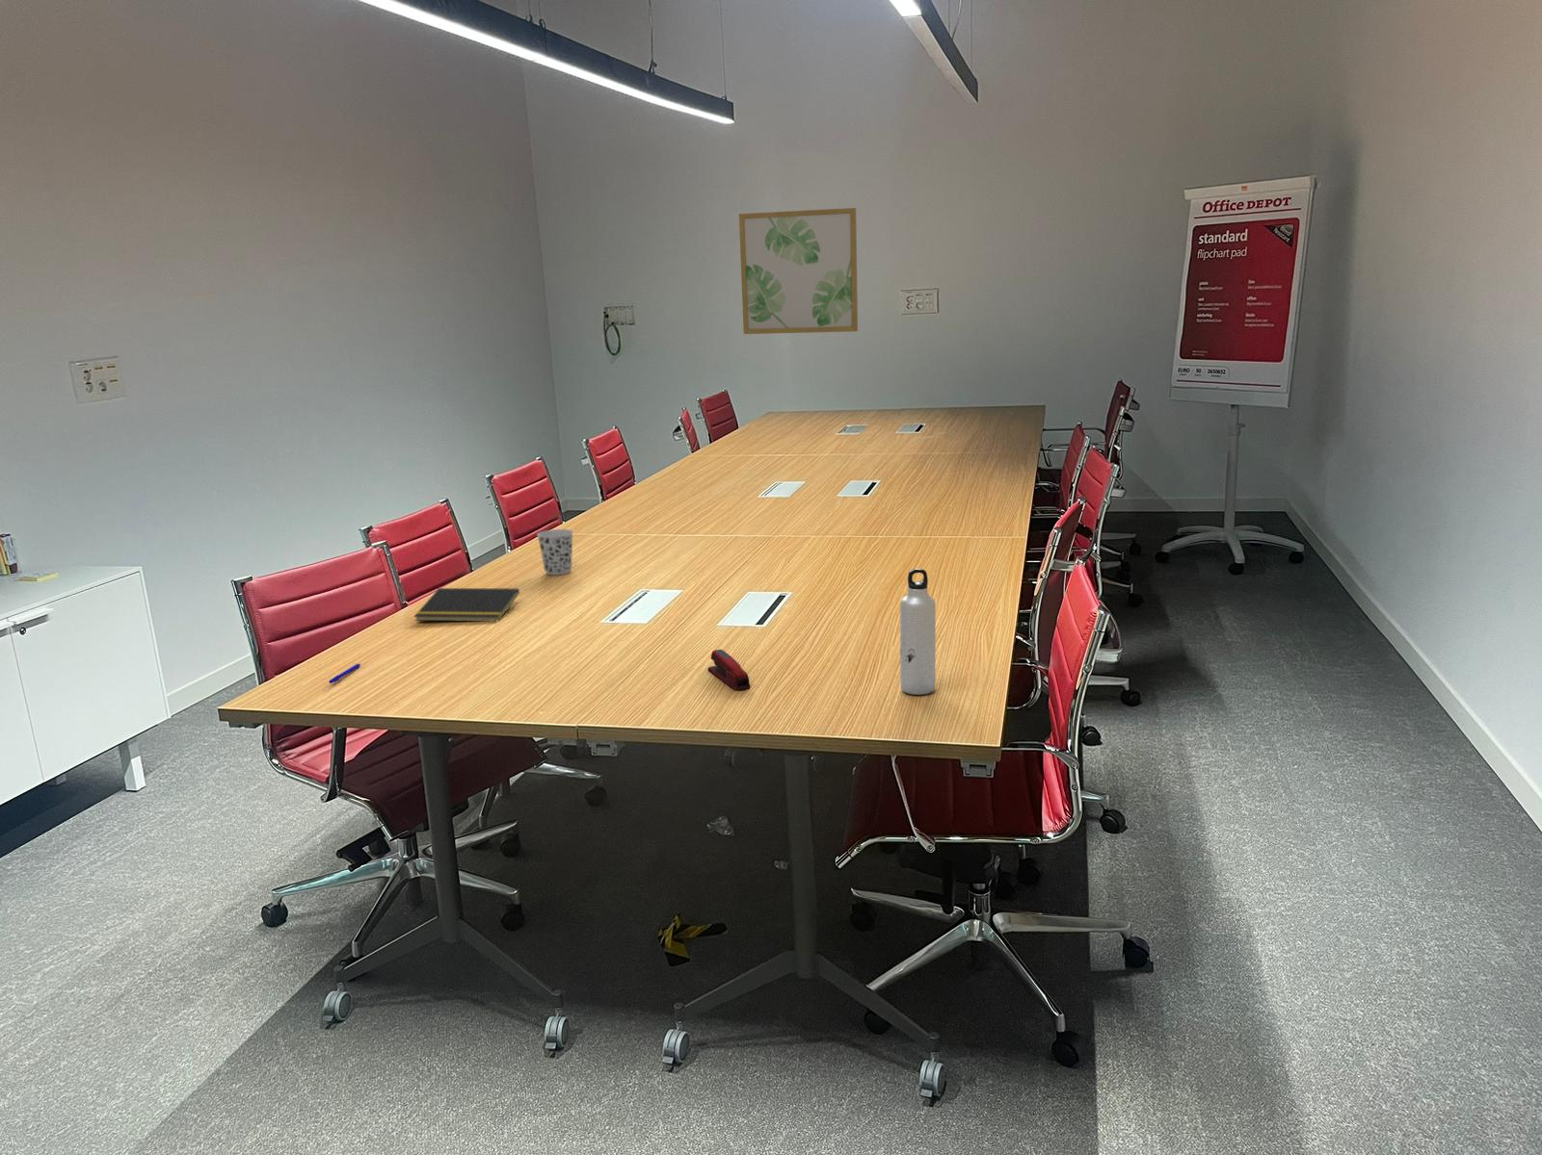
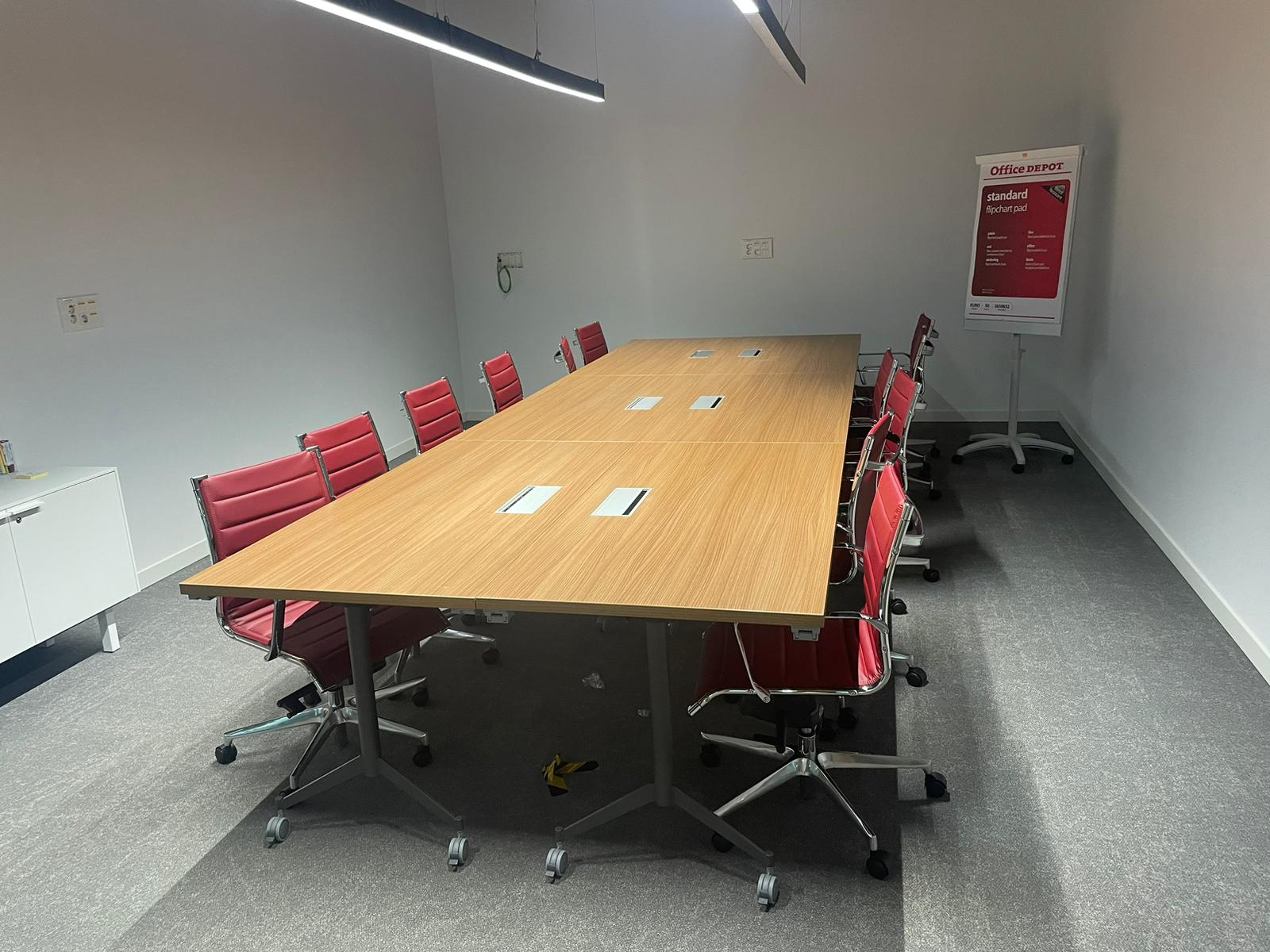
- wall art [738,207,858,335]
- pen [329,664,362,684]
- water bottle [900,568,937,696]
- stapler [708,649,750,692]
- notepad [414,587,521,622]
- cup [535,529,574,575]
